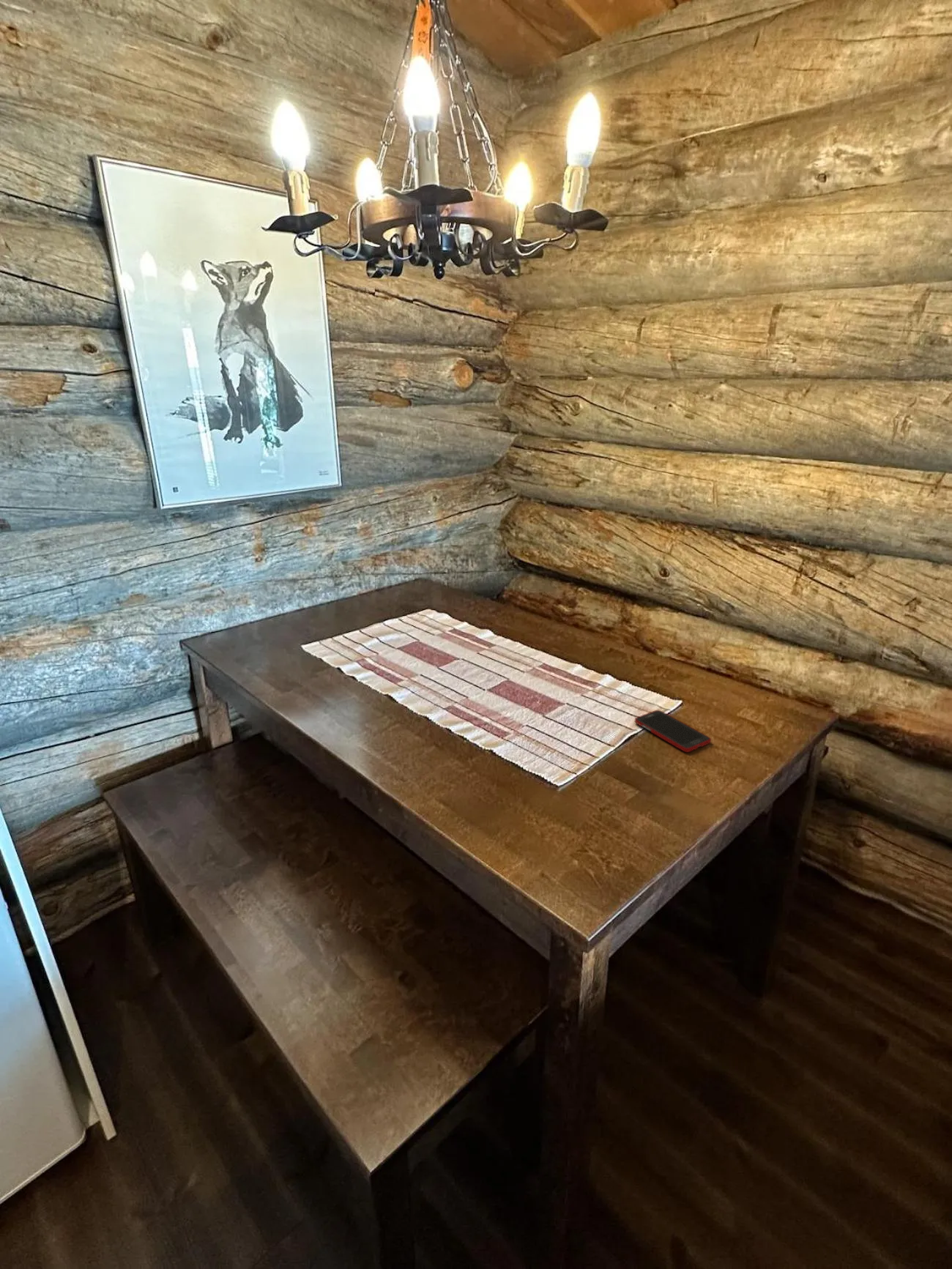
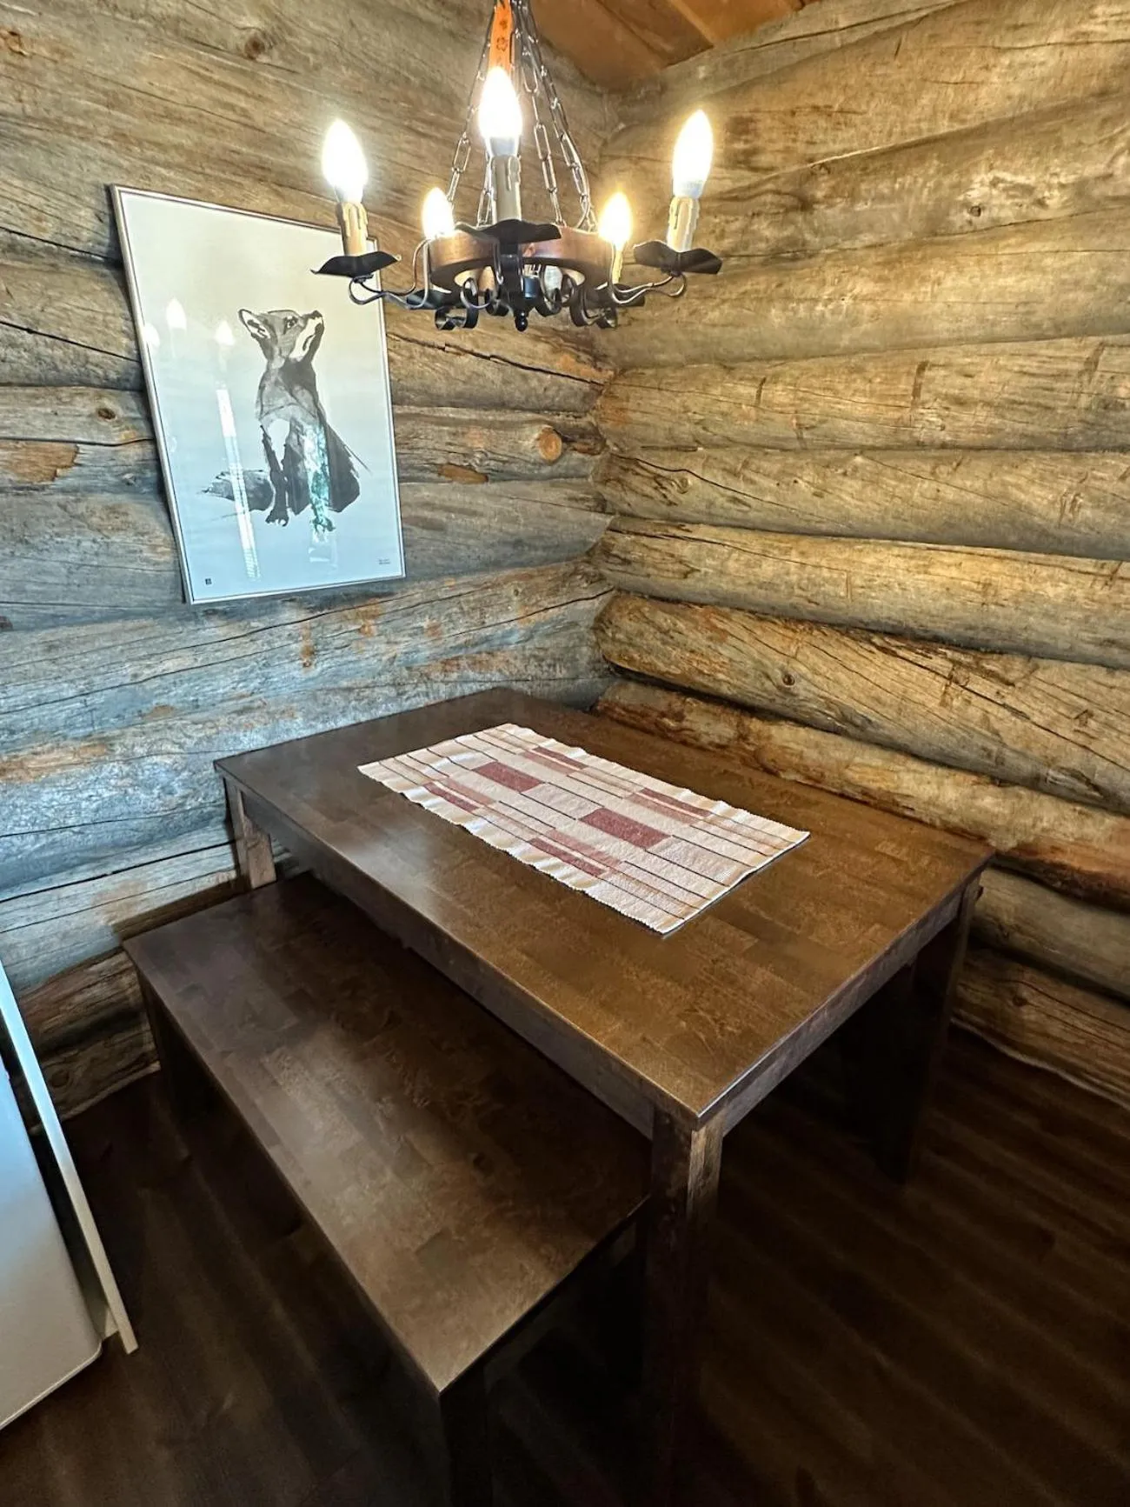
- cell phone [634,710,712,753]
